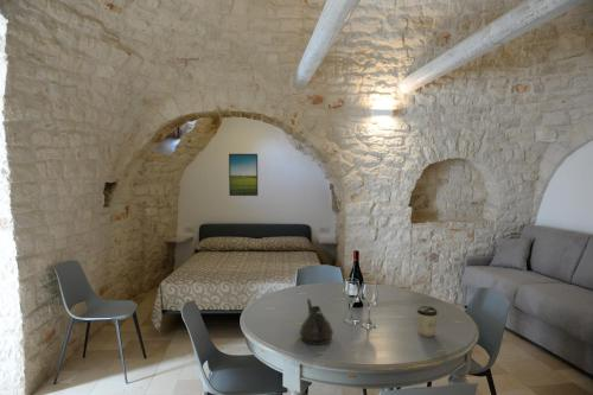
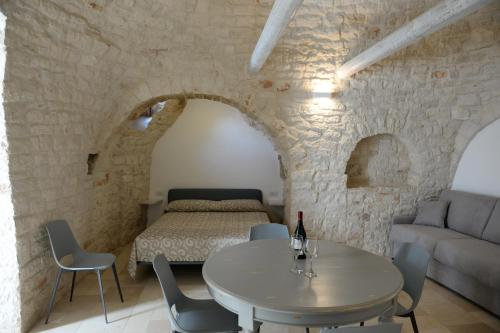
- teapot [298,298,334,346]
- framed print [228,153,259,197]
- cup [416,305,439,338]
